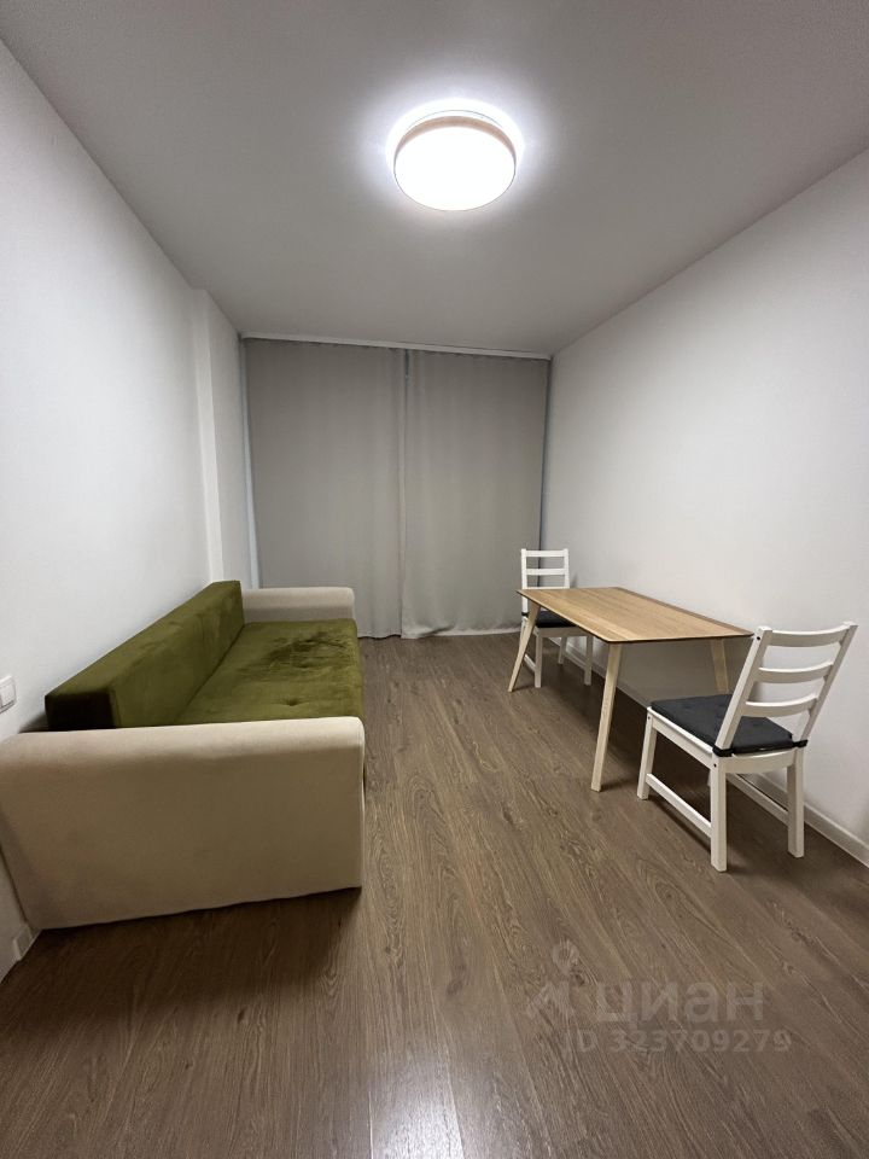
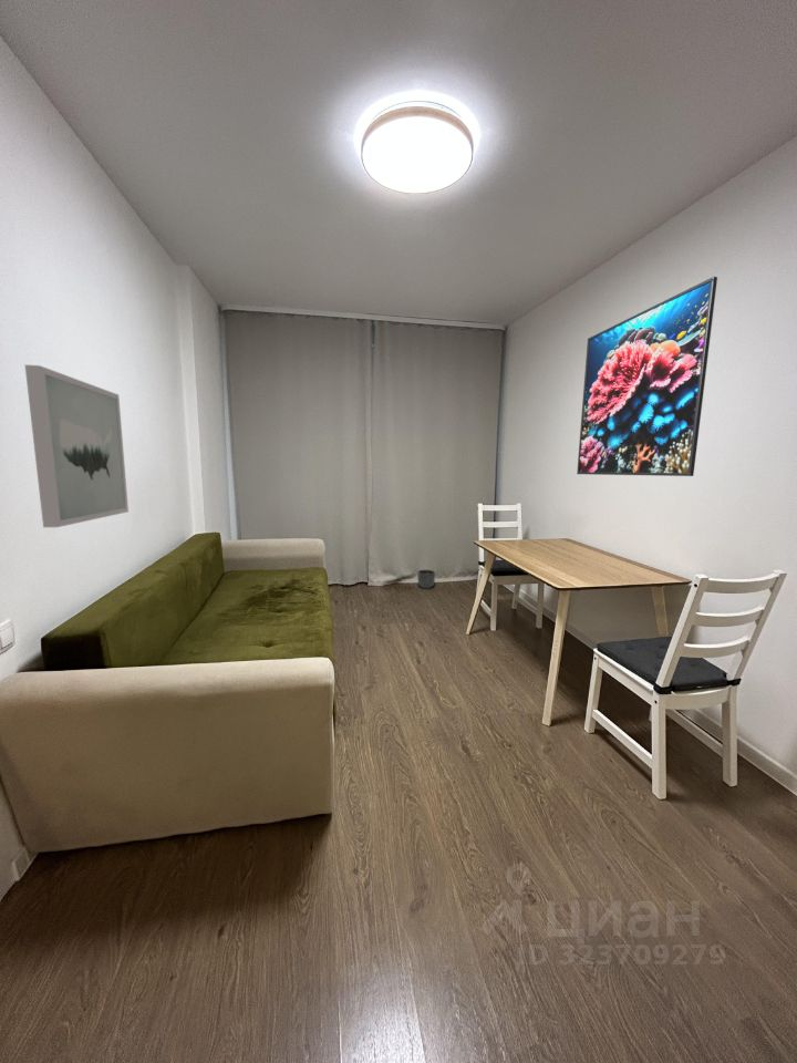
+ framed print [576,276,718,477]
+ planter [416,569,436,590]
+ wall art [23,363,130,528]
